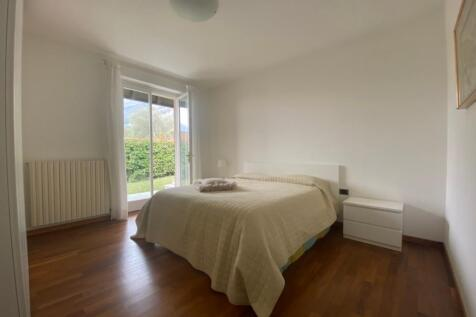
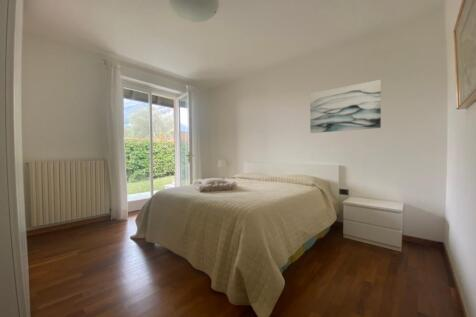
+ wall art [309,79,382,134]
